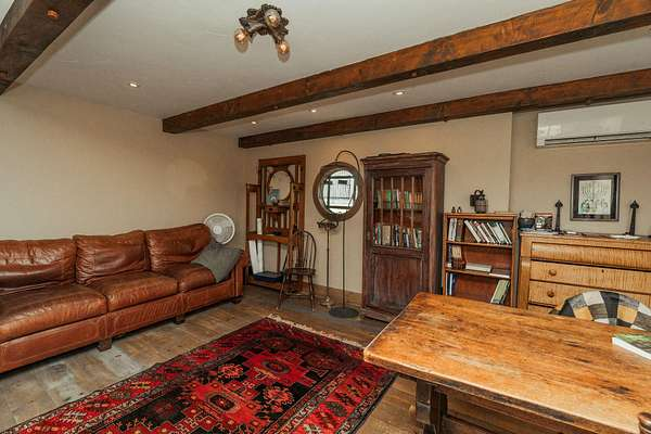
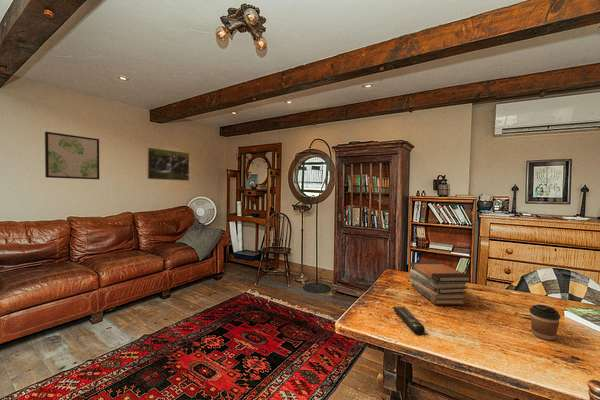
+ book stack [409,261,472,306]
+ remote control [392,306,426,335]
+ coffee cup [529,304,561,341]
+ wall art [44,131,100,180]
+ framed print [146,146,190,182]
